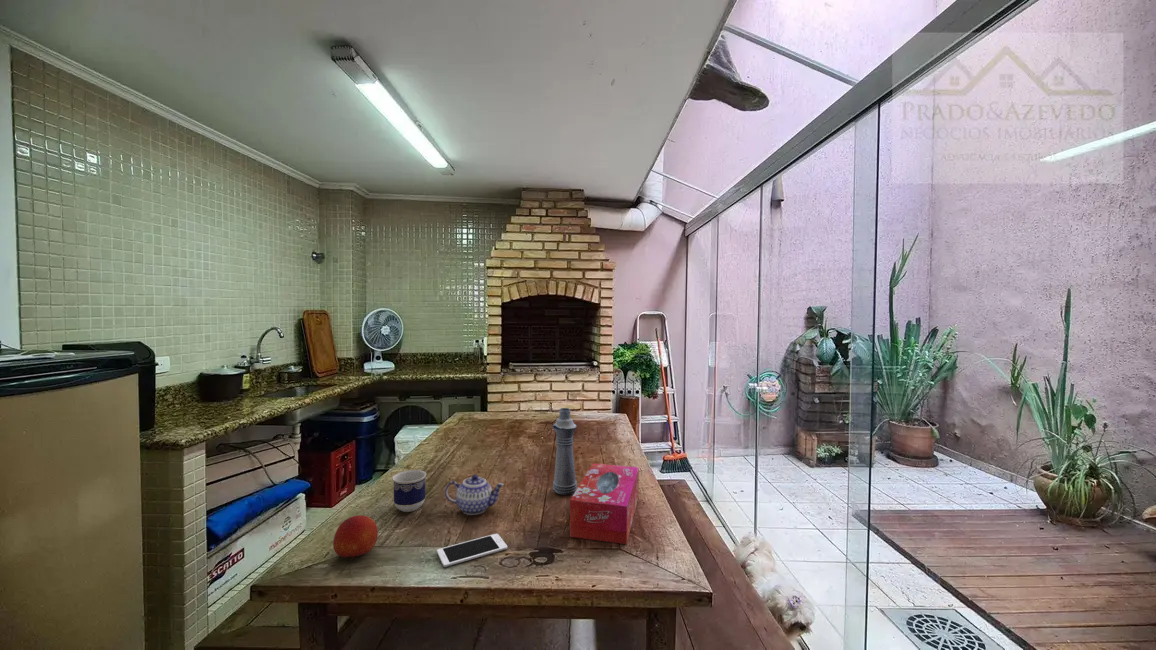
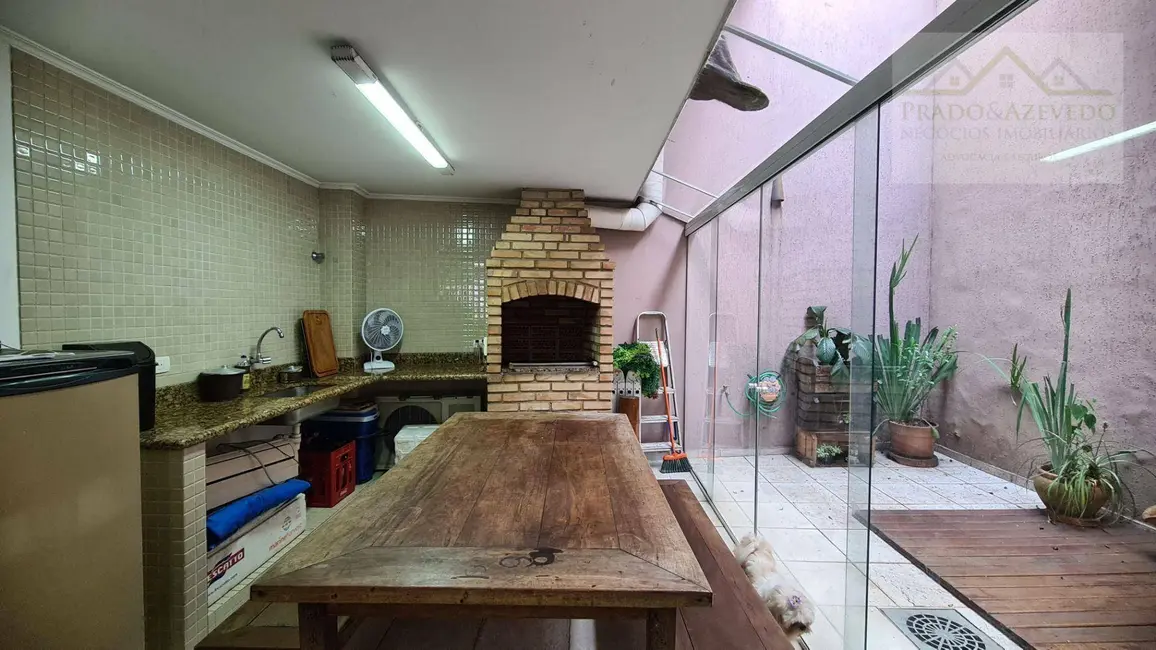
- cell phone [436,533,508,568]
- teapot [444,474,505,516]
- fruit [332,515,379,562]
- bottle [552,407,578,496]
- tissue box [569,462,640,545]
- cup [392,469,427,513]
